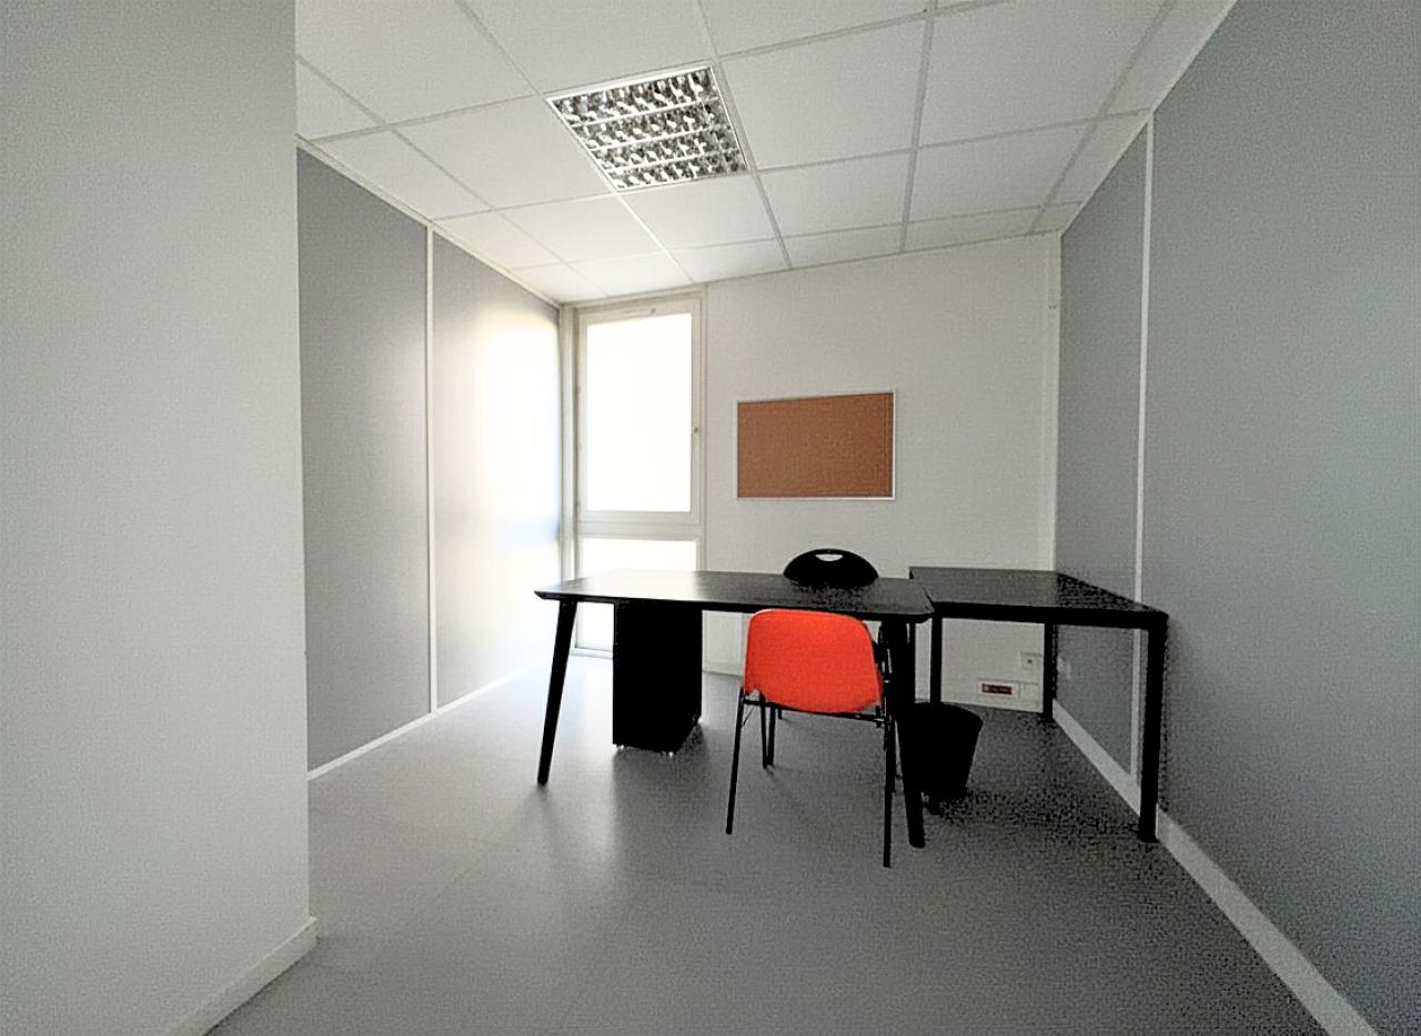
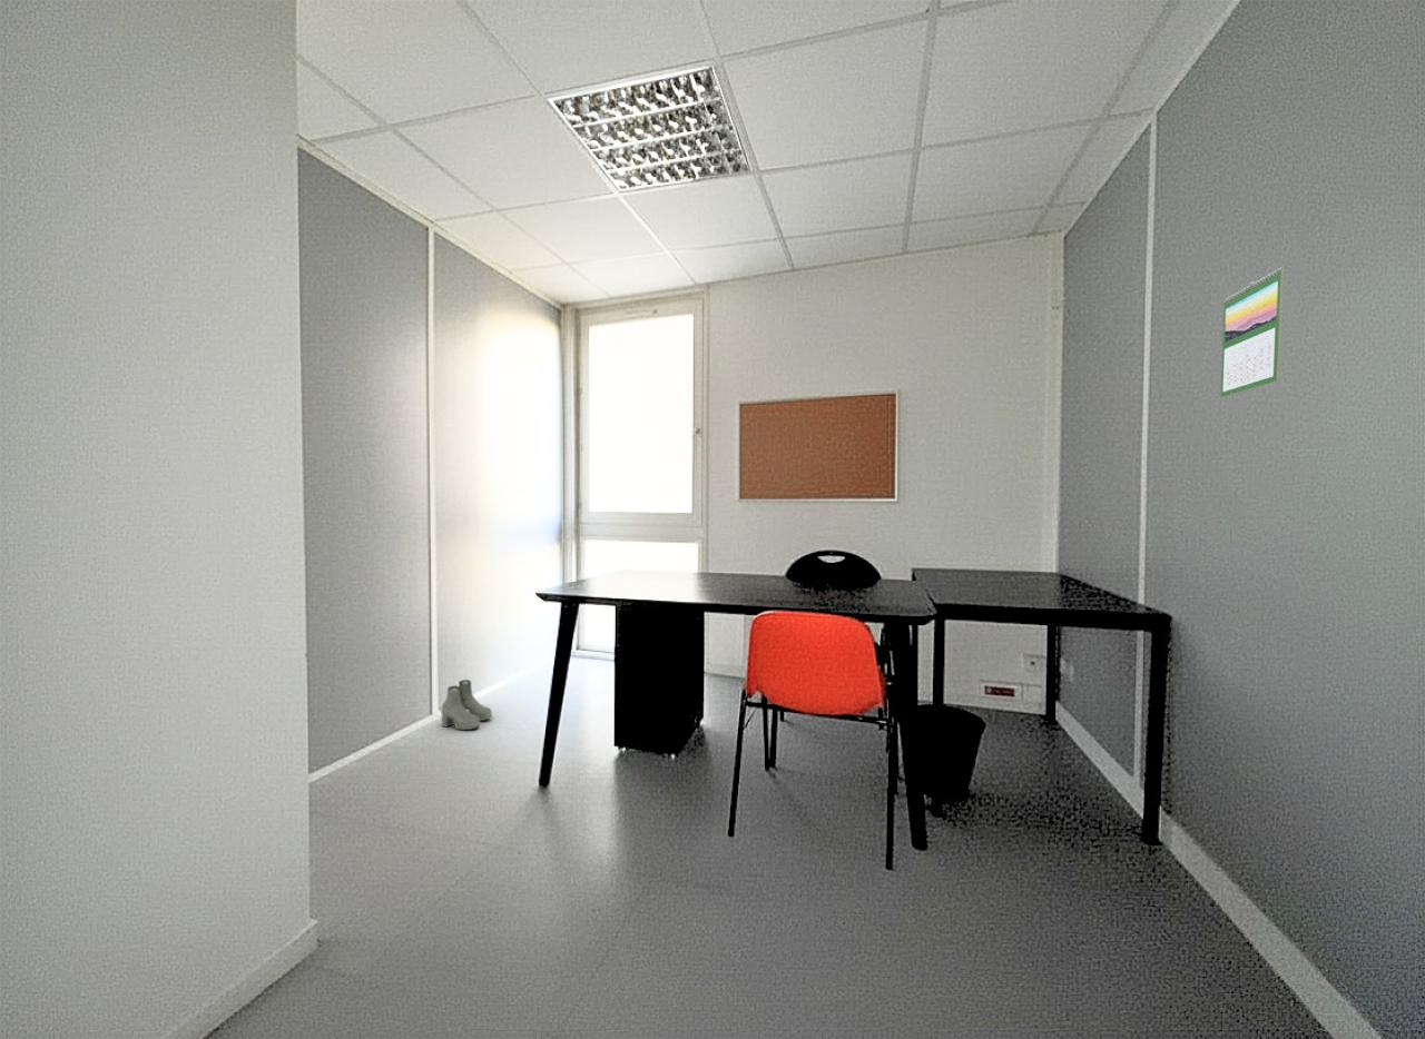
+ boots [440,679,493,731]
+ calendar [1220,266,1286,398]
